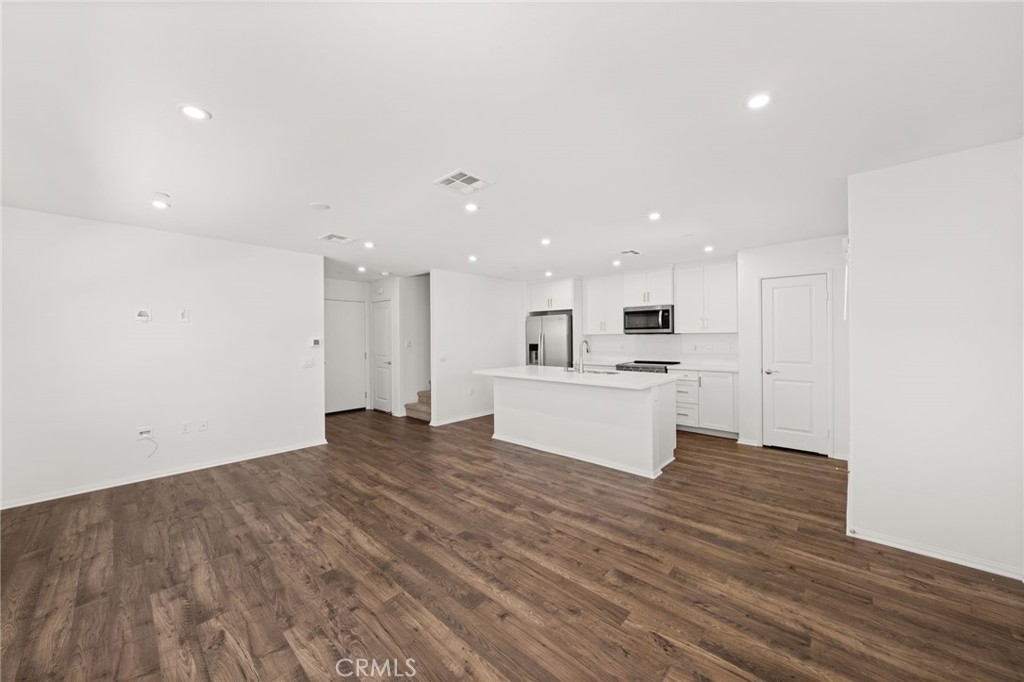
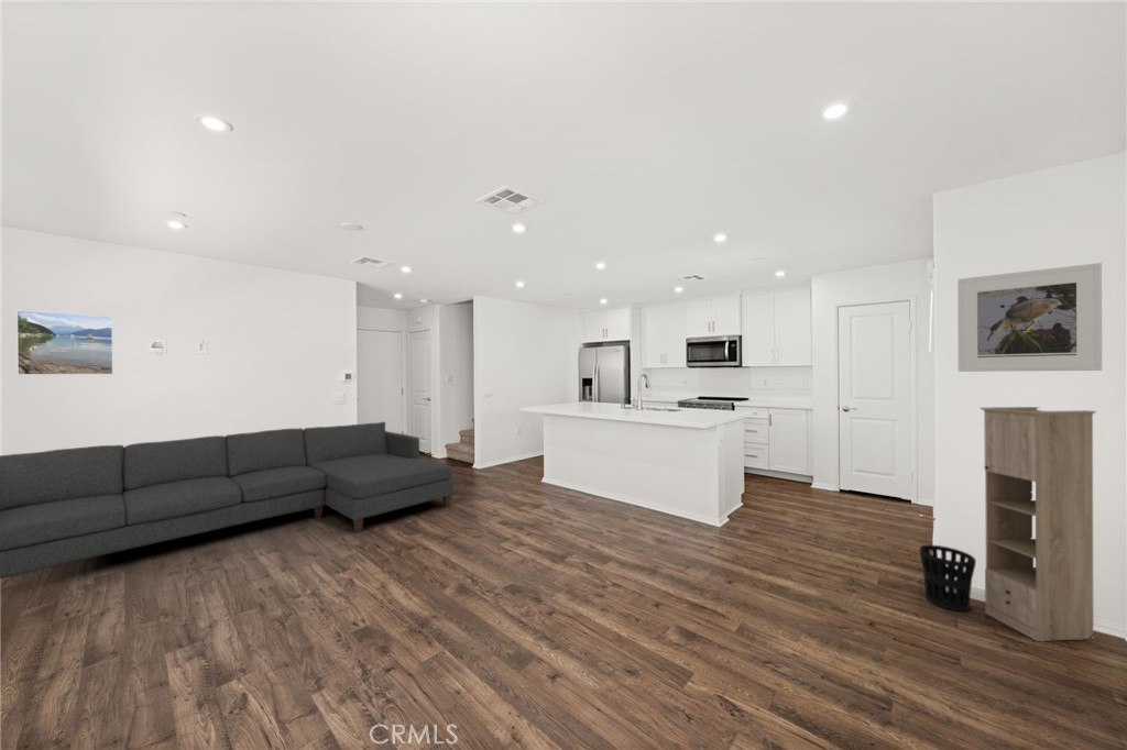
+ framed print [15,309,114,376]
+ sofa [0,421,455,580]
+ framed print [956,262,1103,373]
+ storage cabinet [978,406,1097,642]
+ wastebasket [919,544,977,613]
